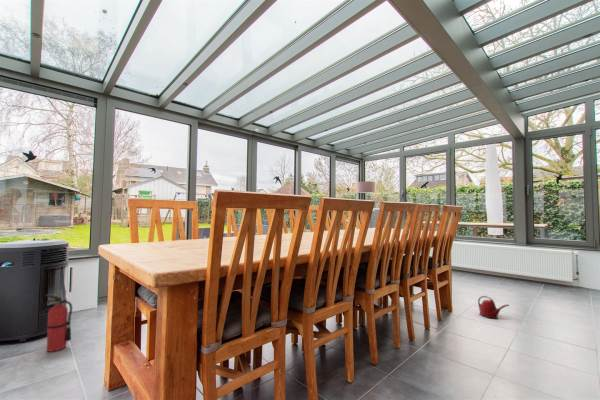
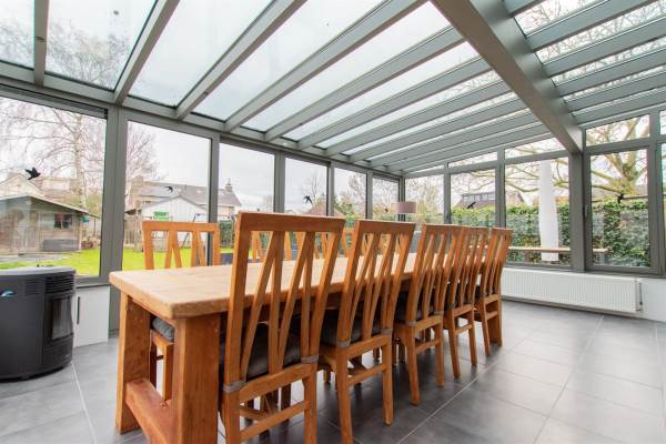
- fire extinguisher [44,293,73,353]
- watering can [477,295,510,320]
